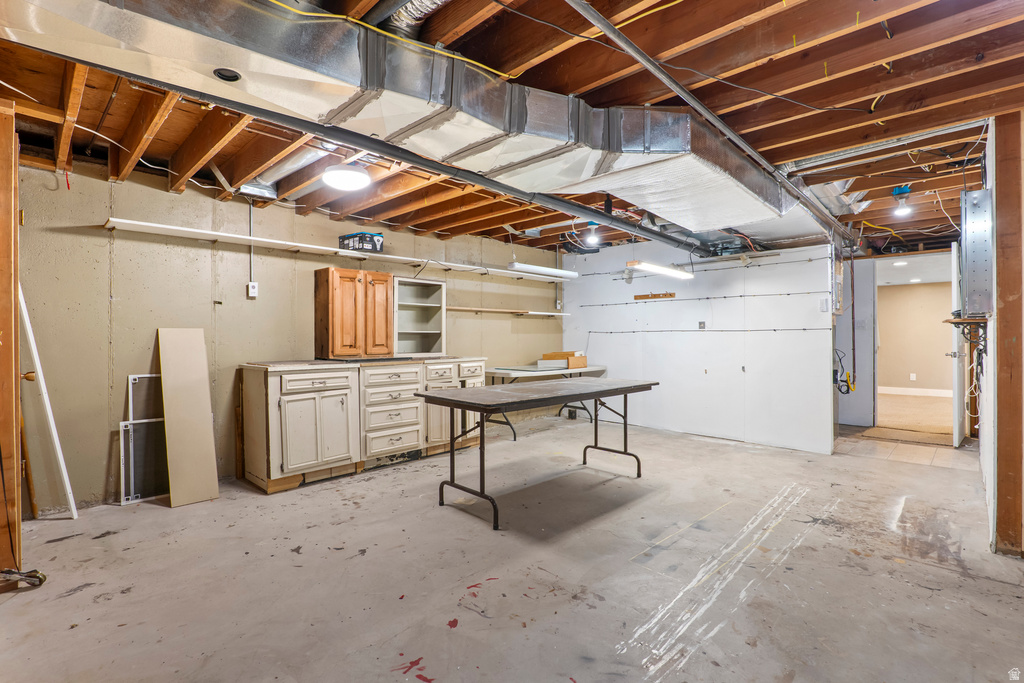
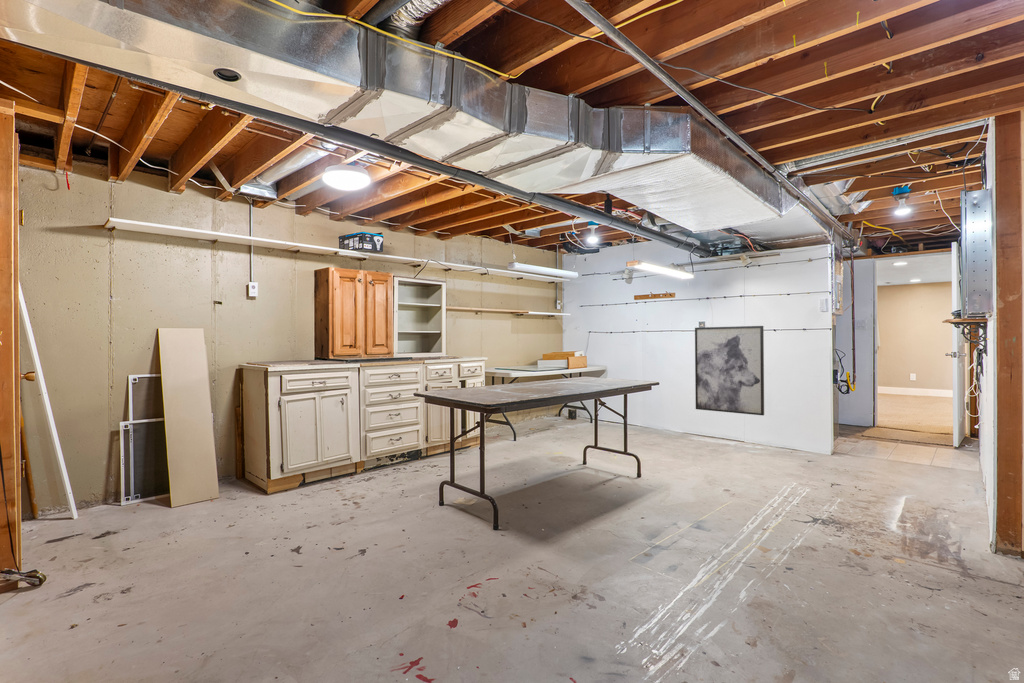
+ wall art [694,325,765,416]
